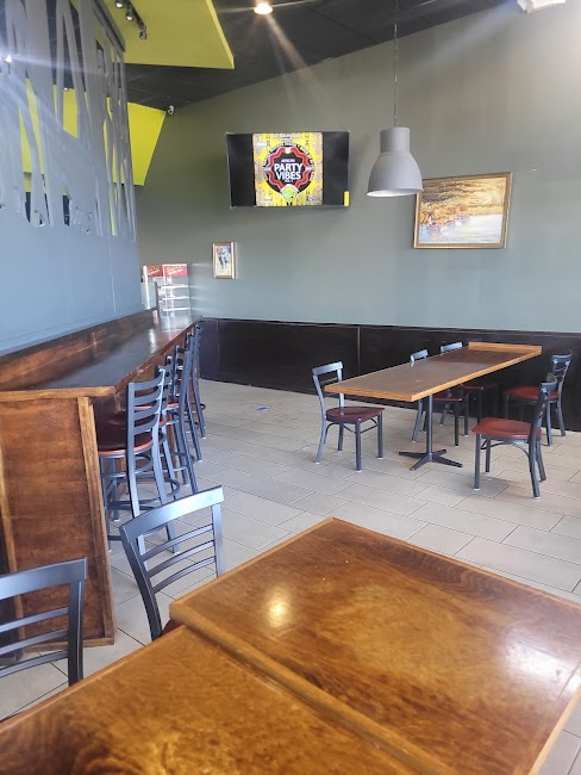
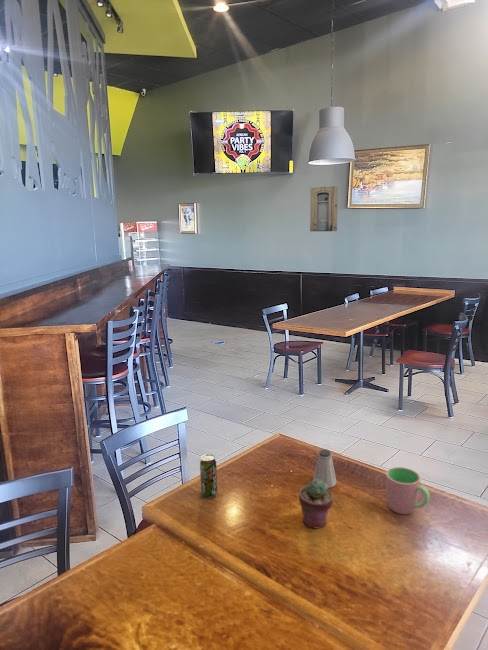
+ saltshaker [312,448,337,489]
+ potted succulent [298,480,334,529]
+ cup [385,466,431,515]
+ beverage can [199,453,218,499]
+ wall art [309,185,339,232]
